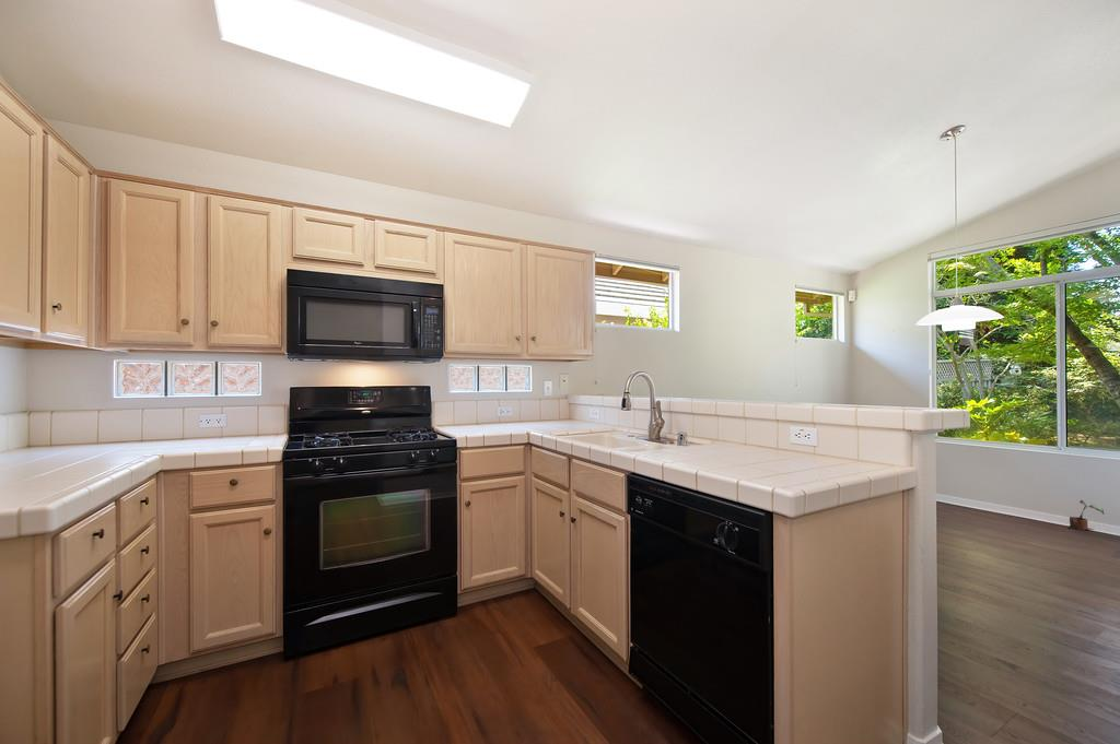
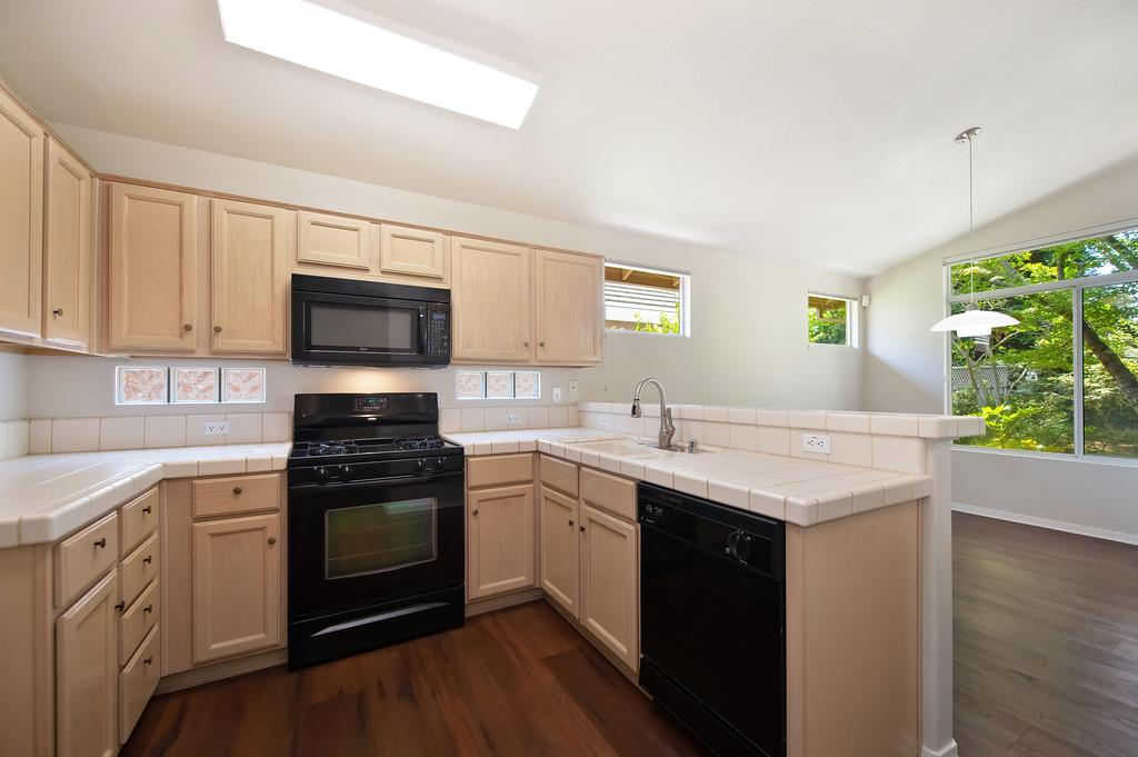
- potted plant [1065,499,1105,531]
